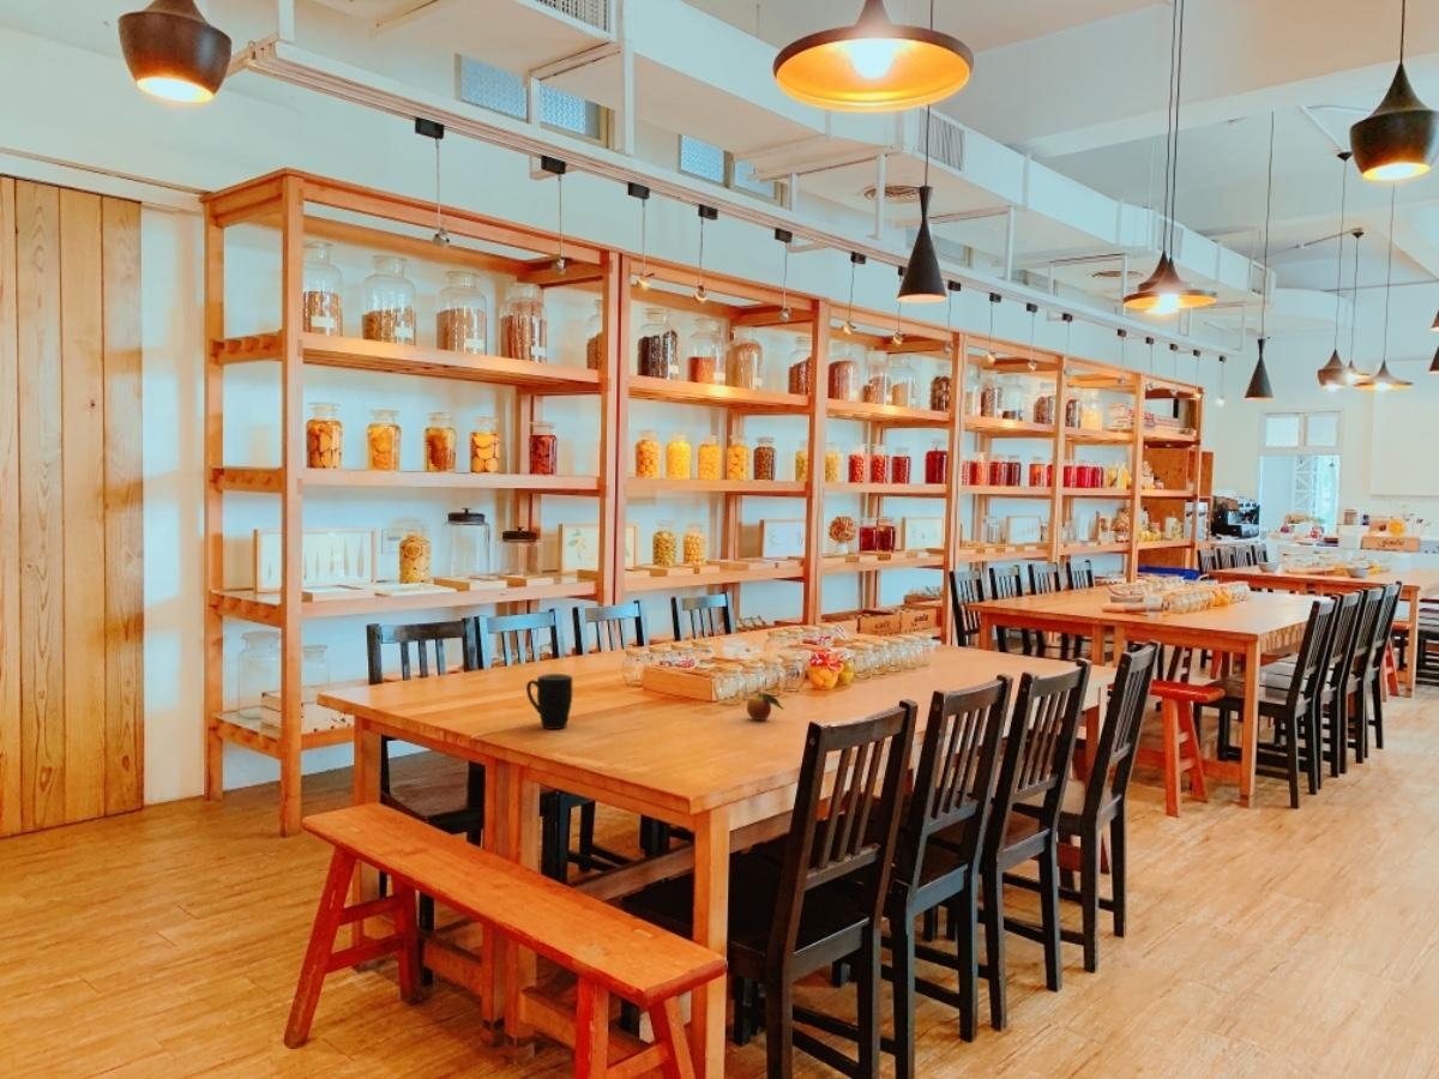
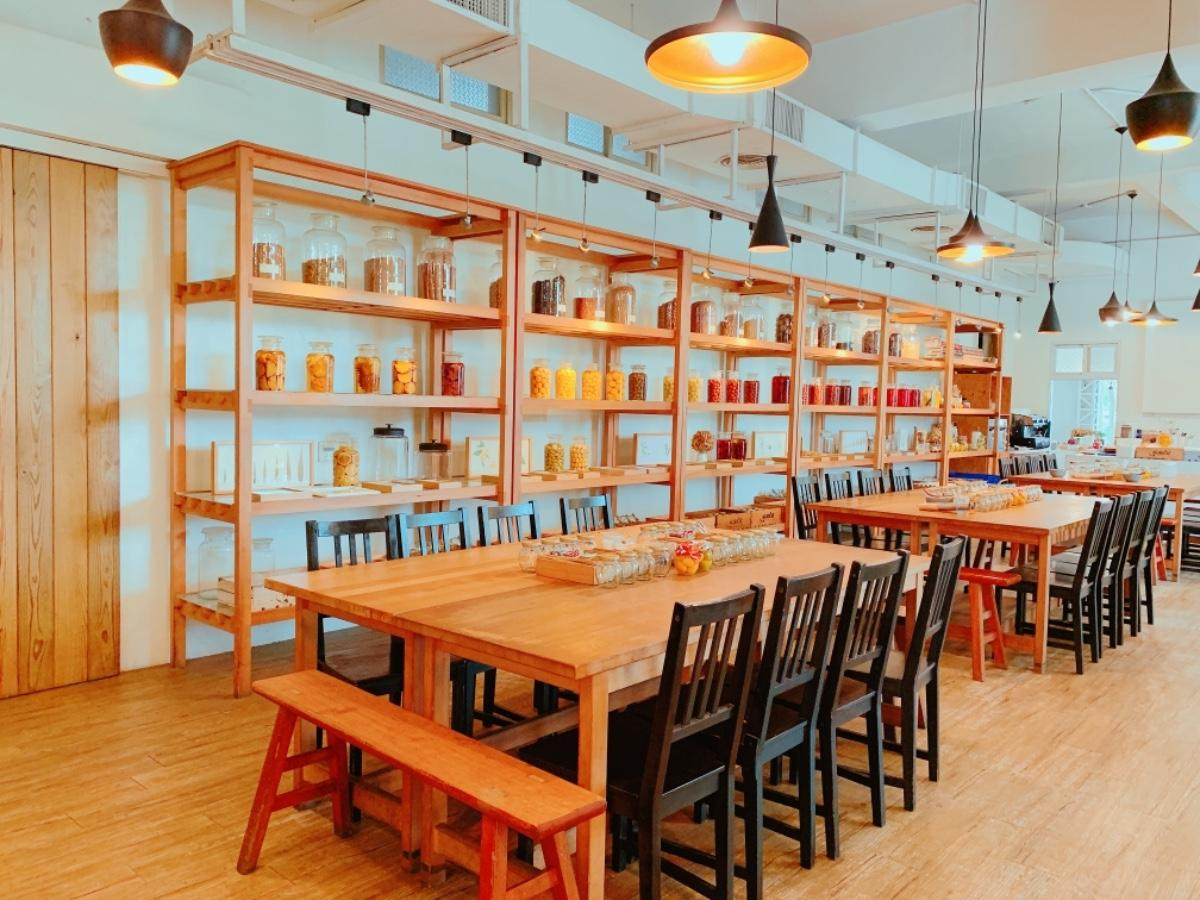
- fruit [746,687,785,722]
- mug [525,673,573,730]
